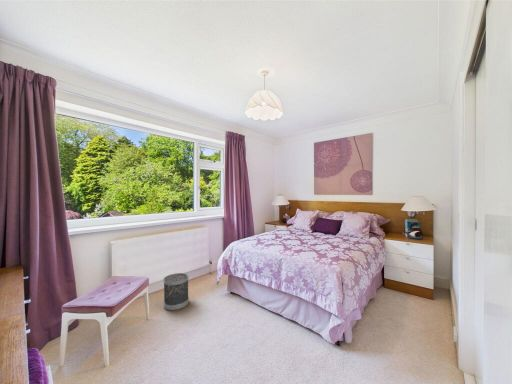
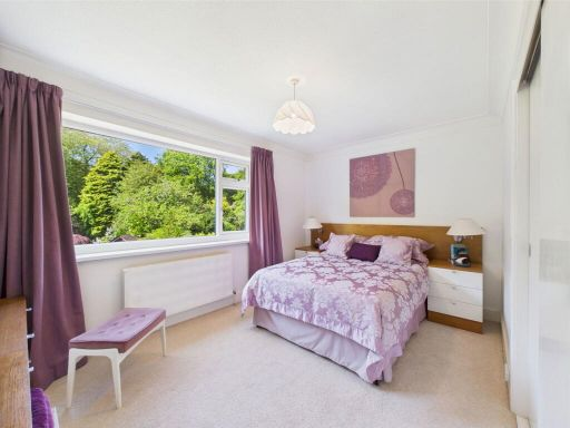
- wastebasket [162,272,190,312]
